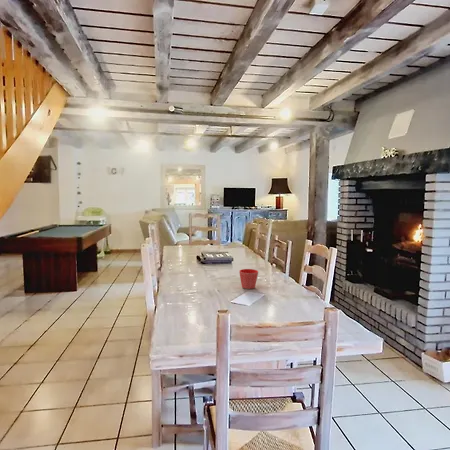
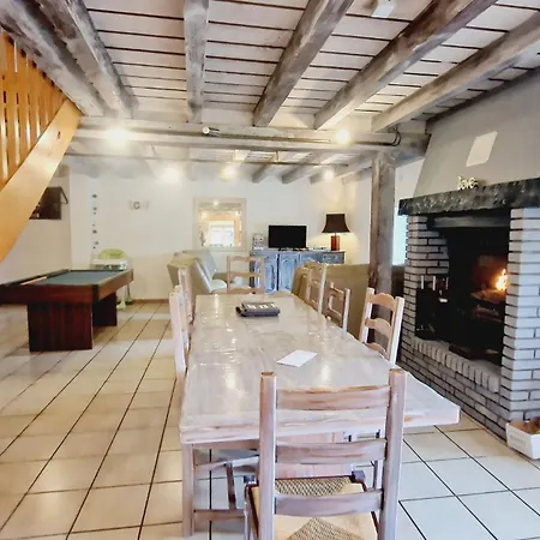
- flower pot [238,268,259,290]
